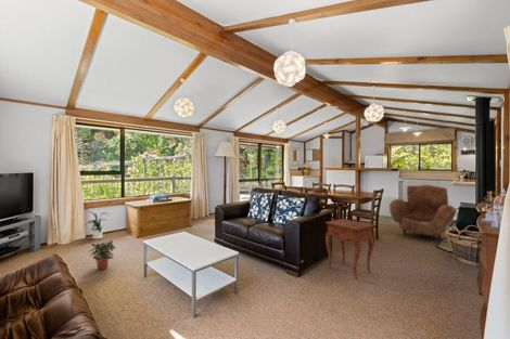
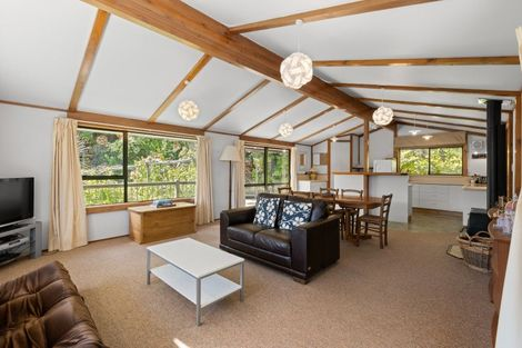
- house plant [85,210,109,240]
- potted plant [88,239,117,271]
- side table [324,218,375,281]
- armchair [388,184,458,243]
